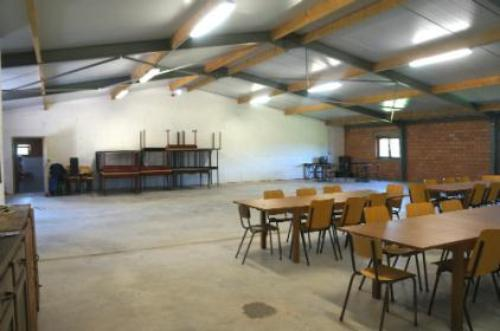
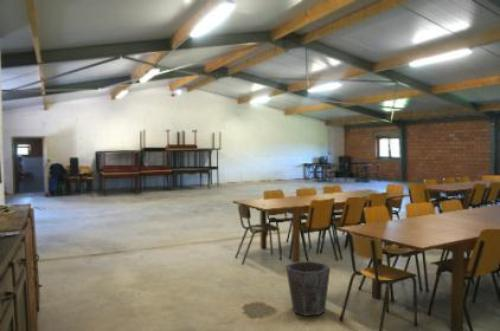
+ waste bin [285,260,331,317]
